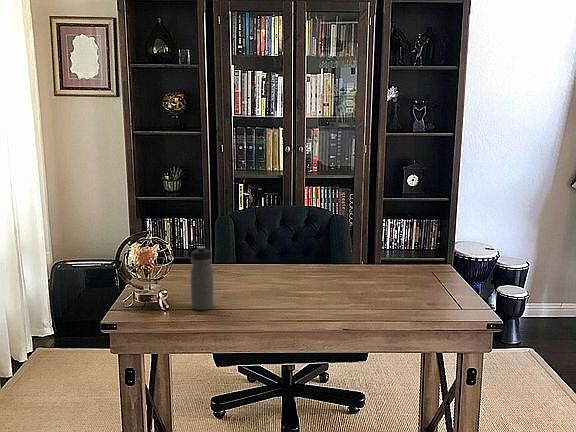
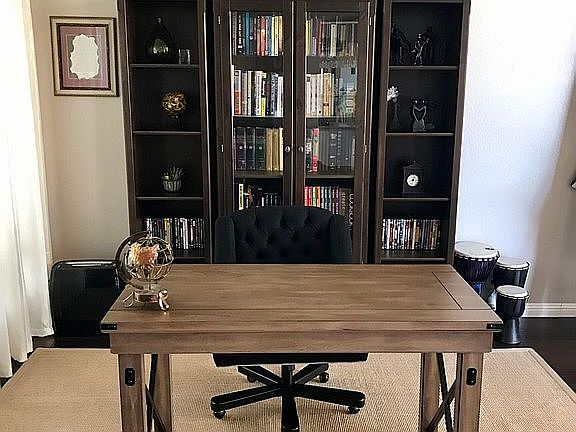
- water bottle [190,245,215,311]
